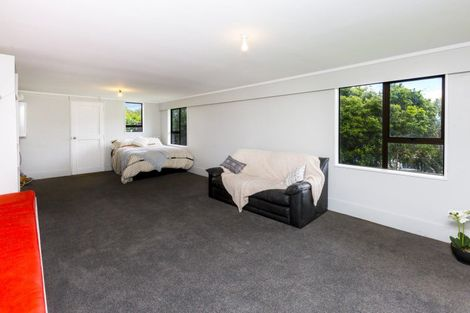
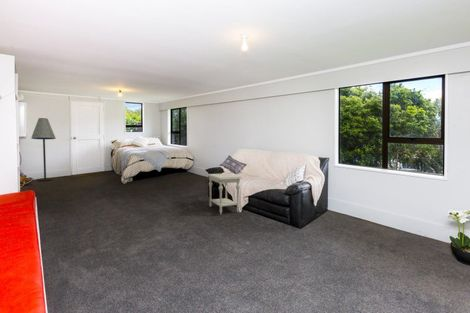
+ side table [206,172,242,215]
+ floor lamp [30,117,57,182]
